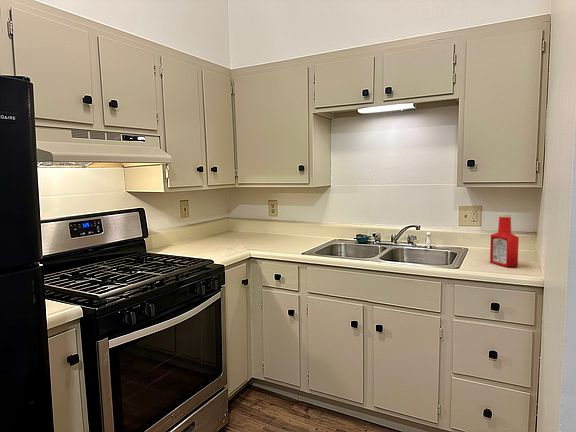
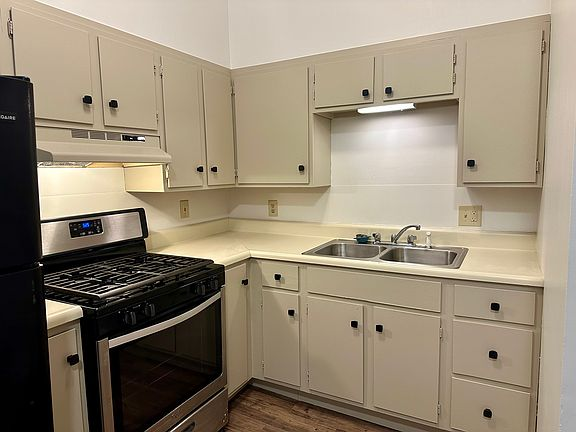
- soap bottle [489,212,520,268]
